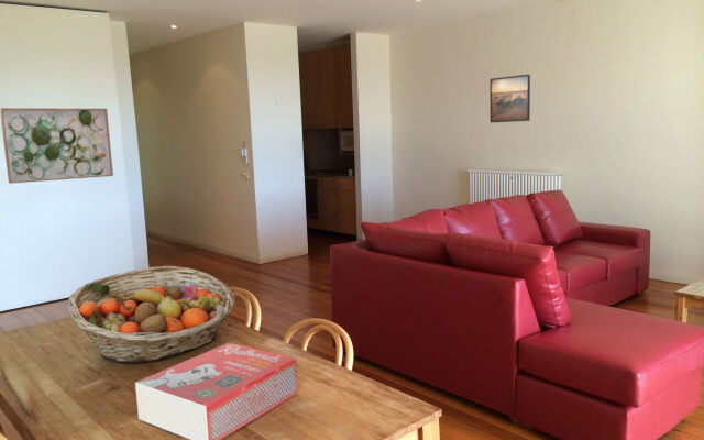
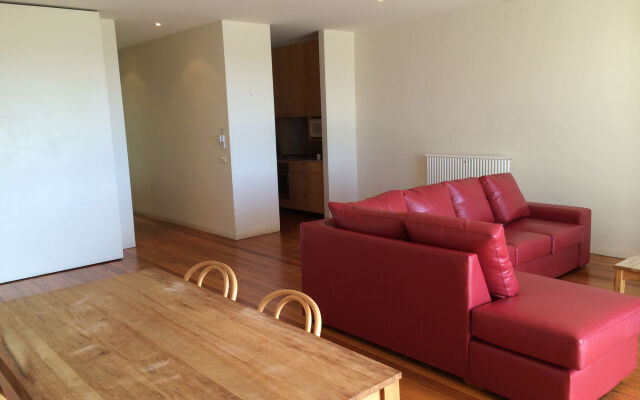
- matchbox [134,341,299,440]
- fruit basket [67,265,237,364]
- wall art [0,107,114,185]
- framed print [488,74,531,123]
